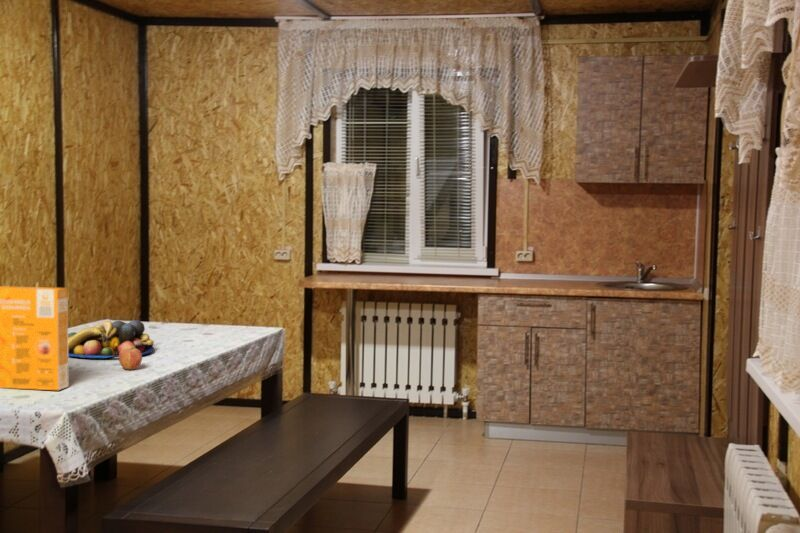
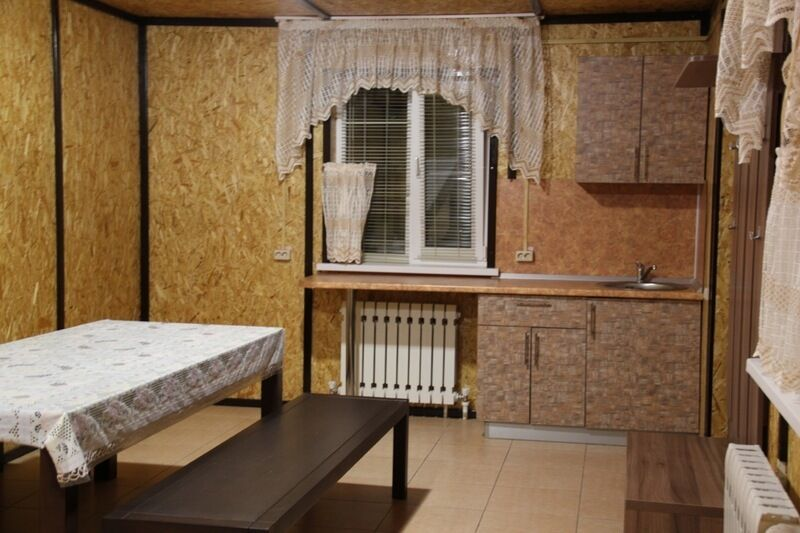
- fruit [118,346,143,371]
- fruit bowl [68,319,156,359]
- cereal box [0,285,69,391]
